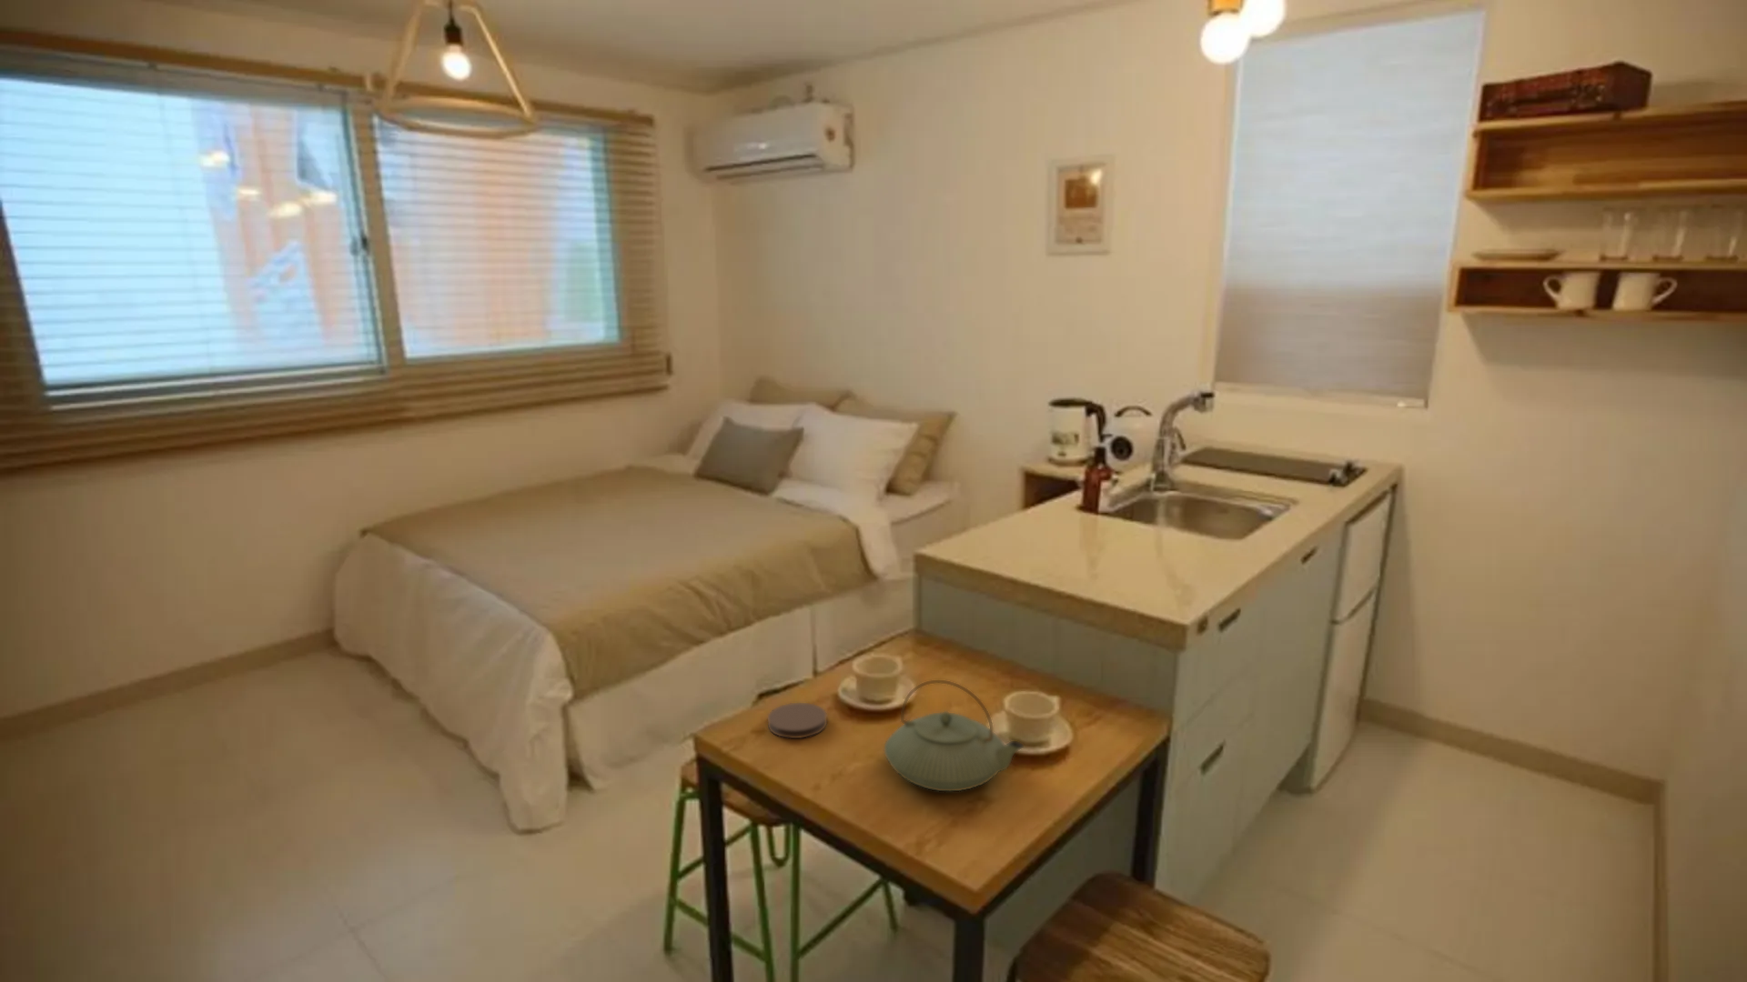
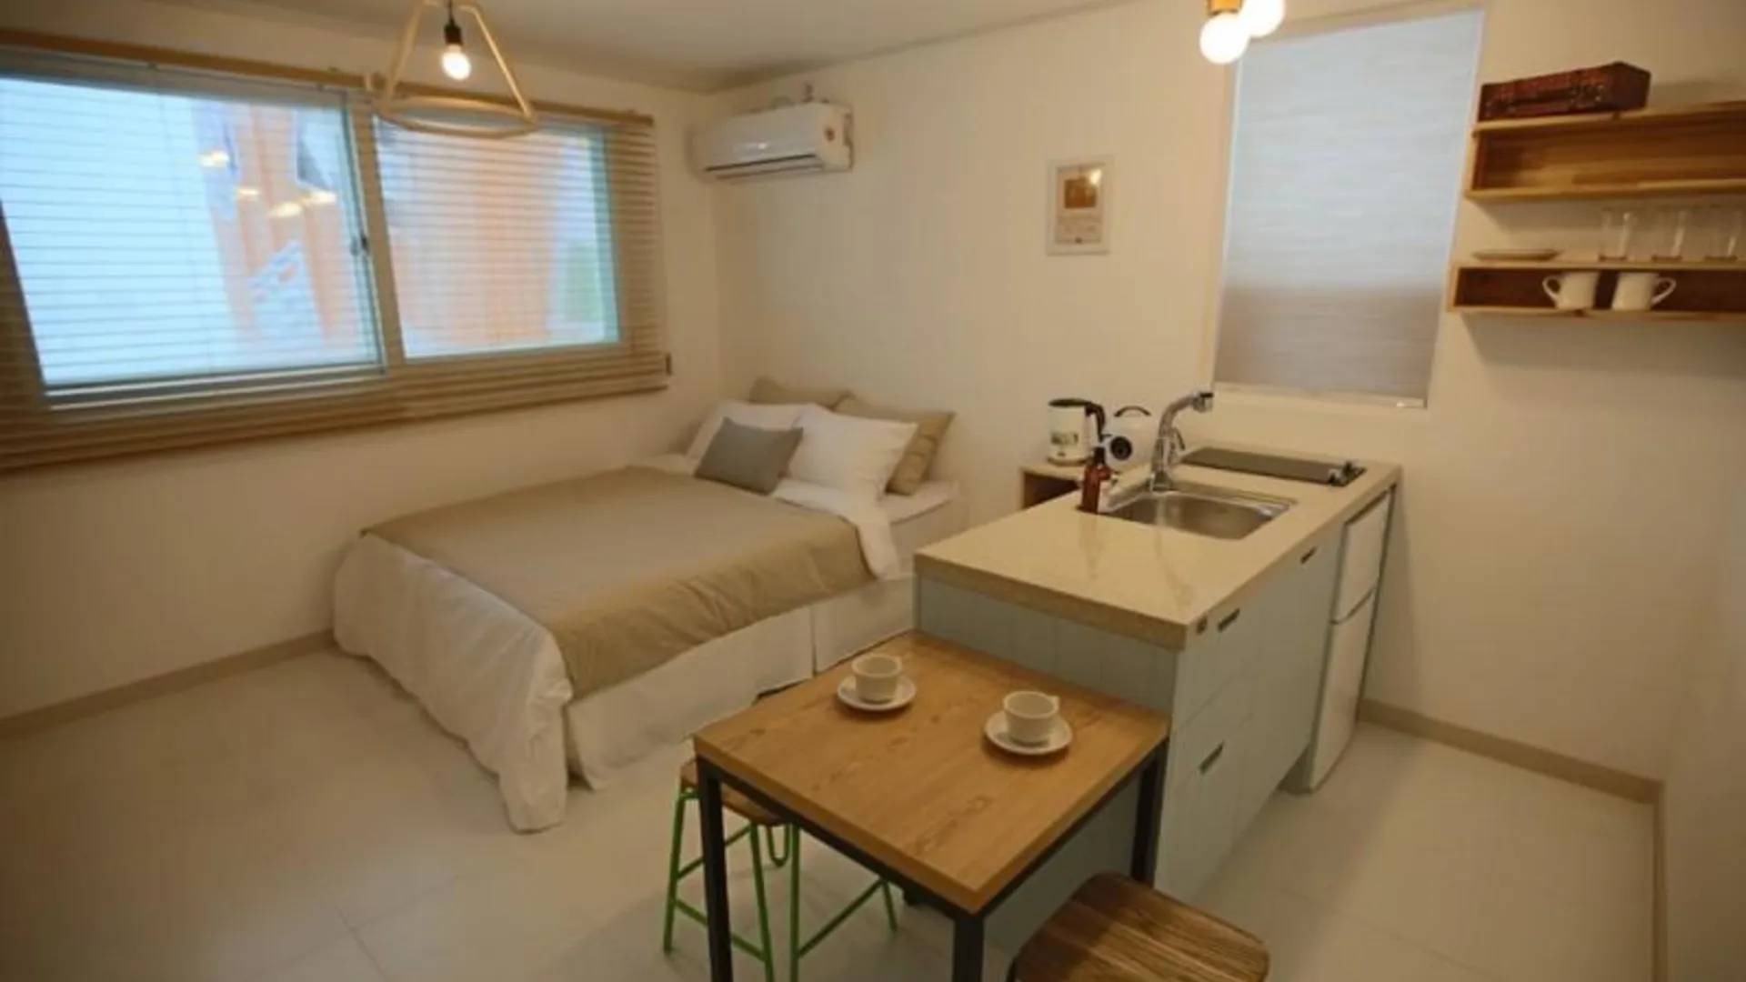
- teapot [883,679,1025,793]
- coaster [767,701,828,740]
